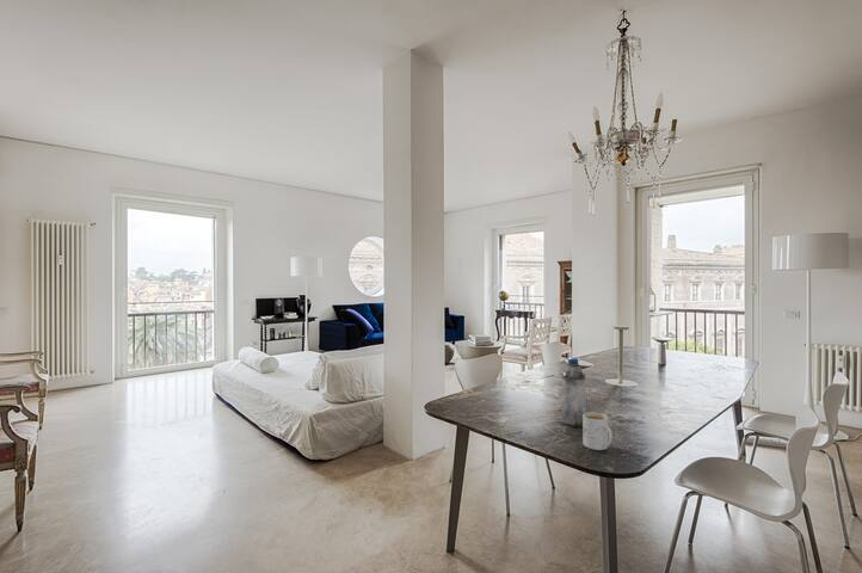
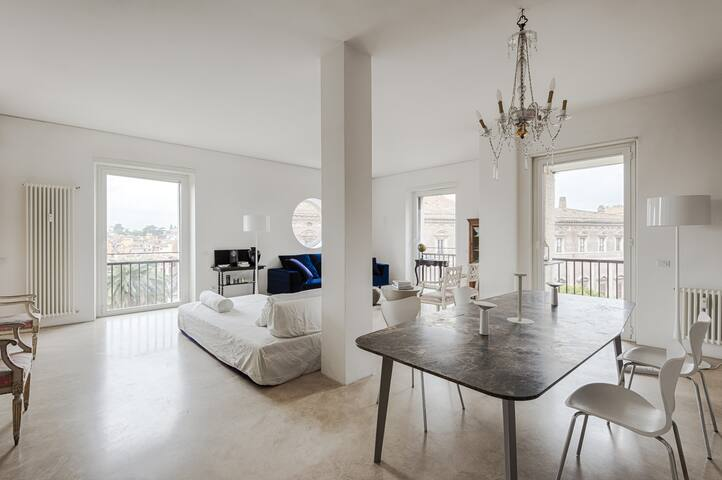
- water bottle [561,357,587,427]
- mug [581,412,614,451]
